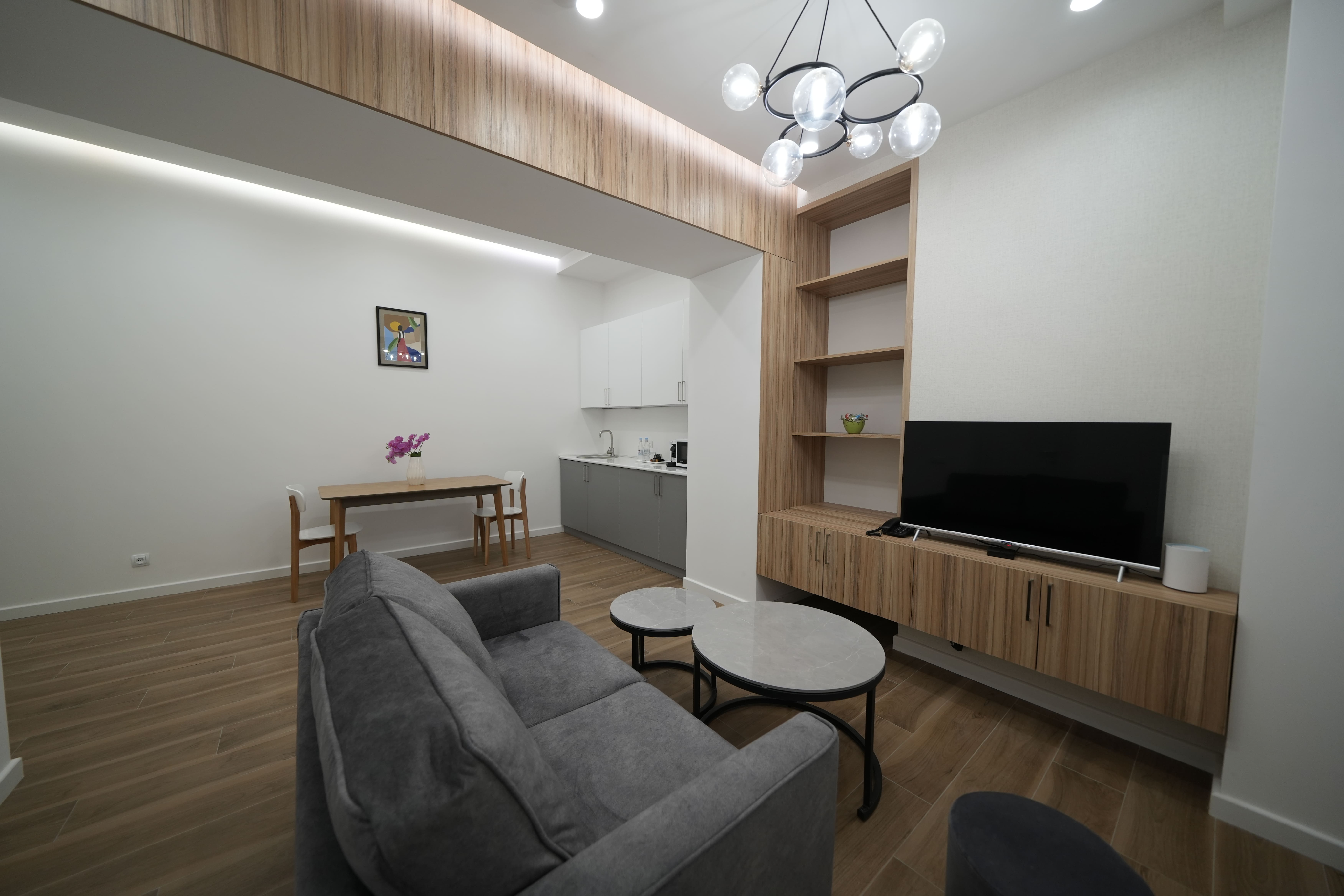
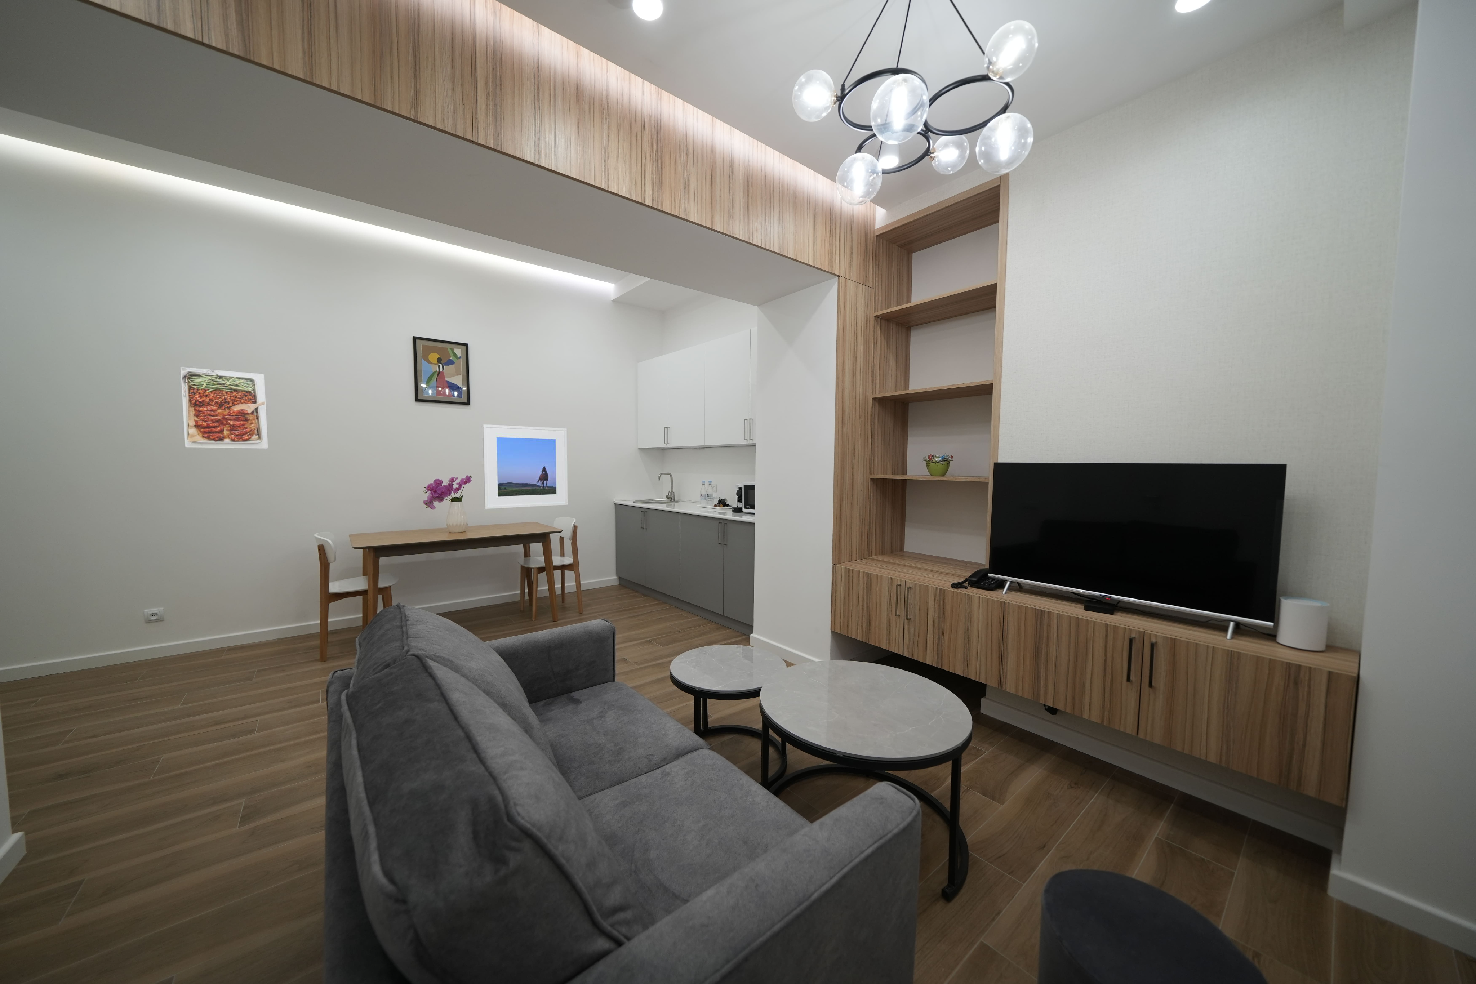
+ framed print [482,424,568,510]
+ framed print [180,367,268,449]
